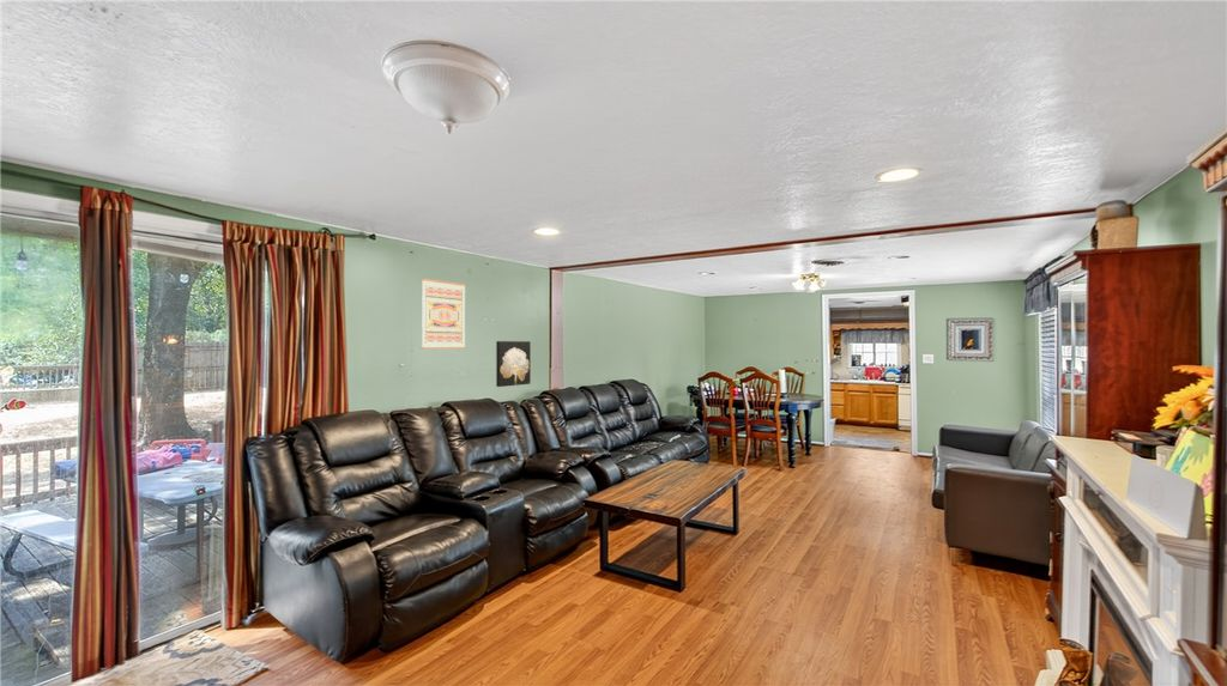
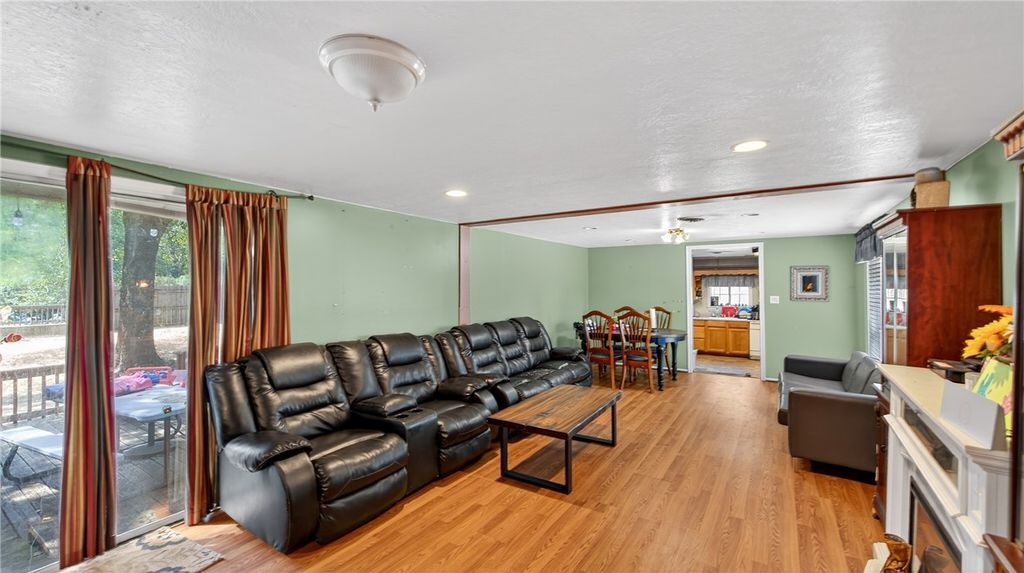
- wall art [495,340,532,388]
- wall art [421,278,467,350]
